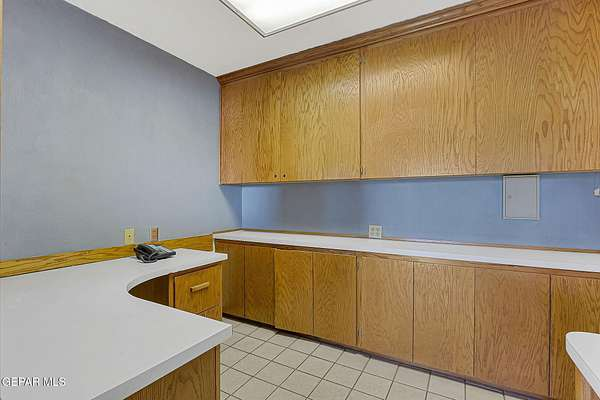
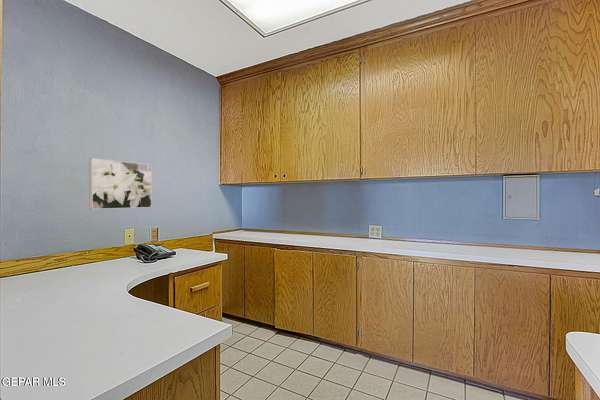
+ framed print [88,157,153,210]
